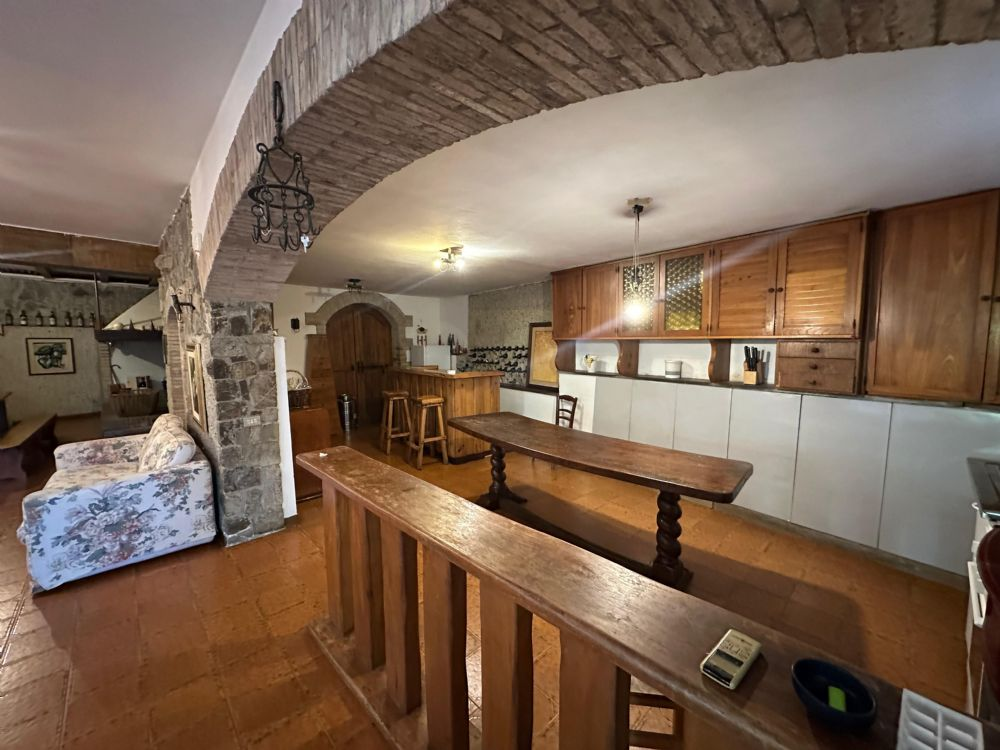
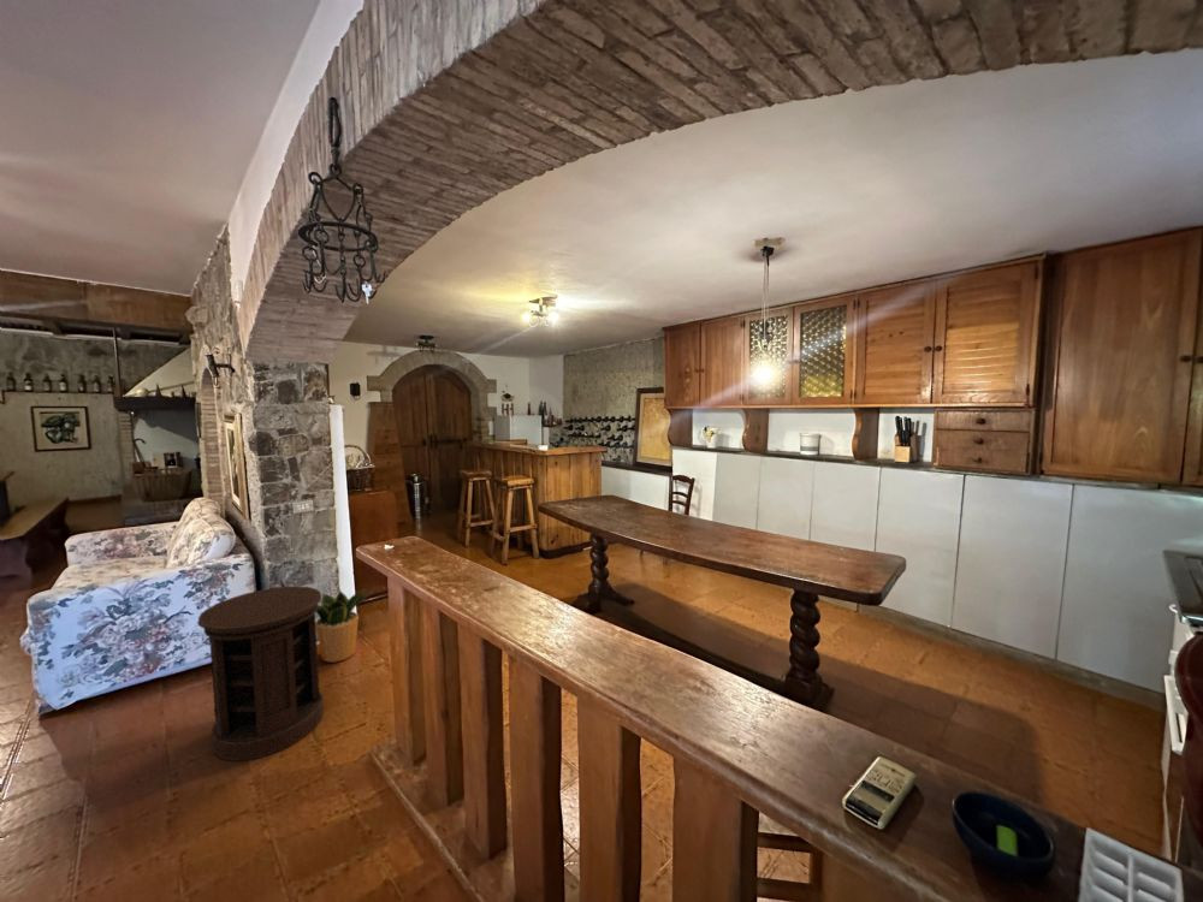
+ potted plant [315,588,374,664]
+ side table [196,586,325,762]
